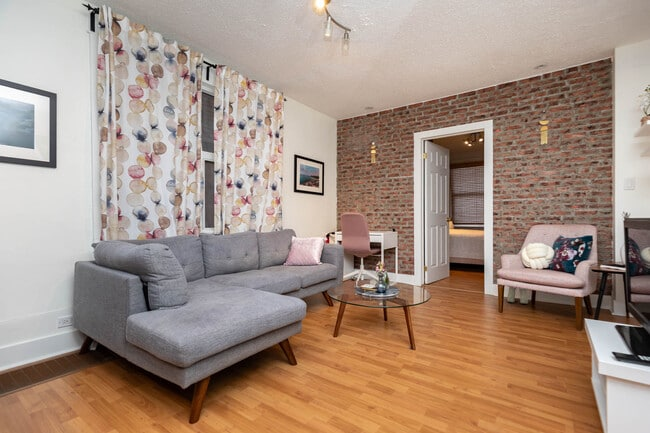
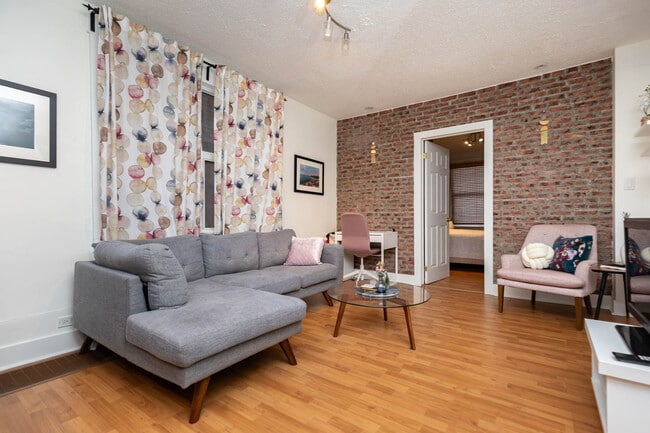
- boots [506,286,529,305]
